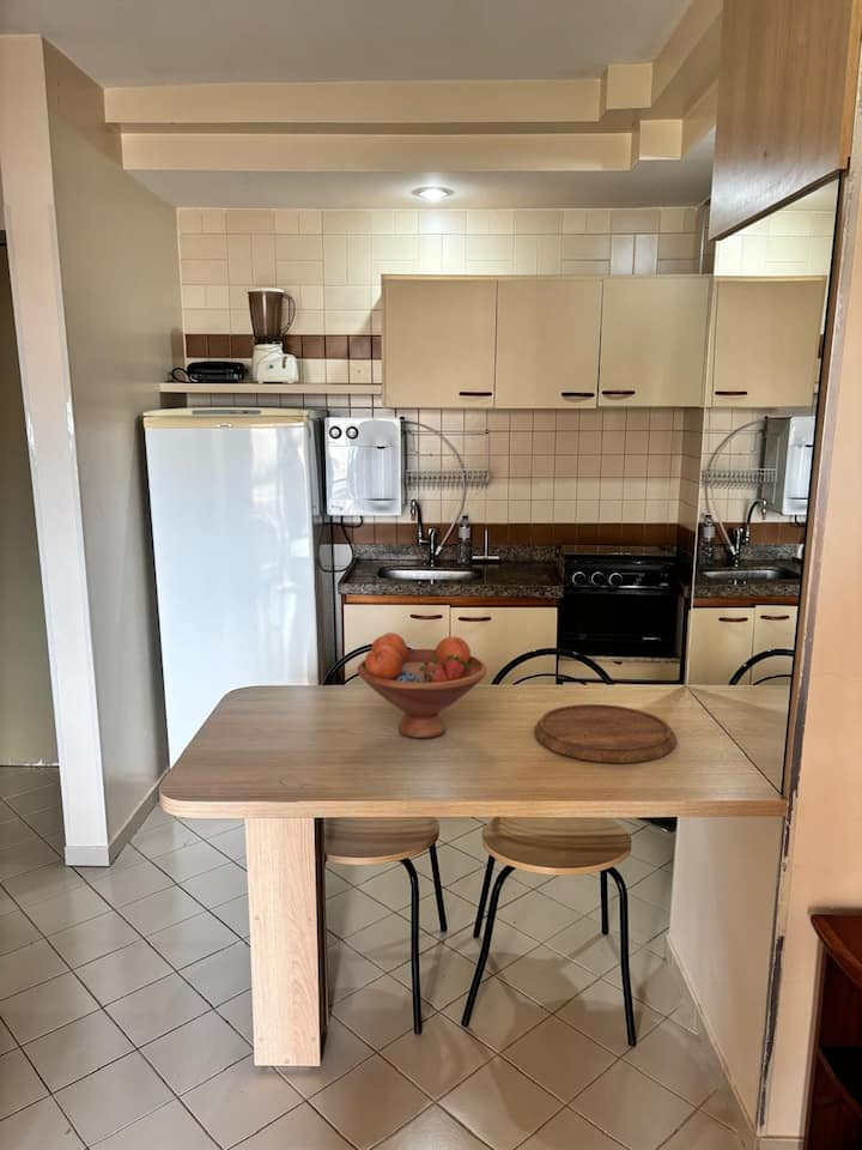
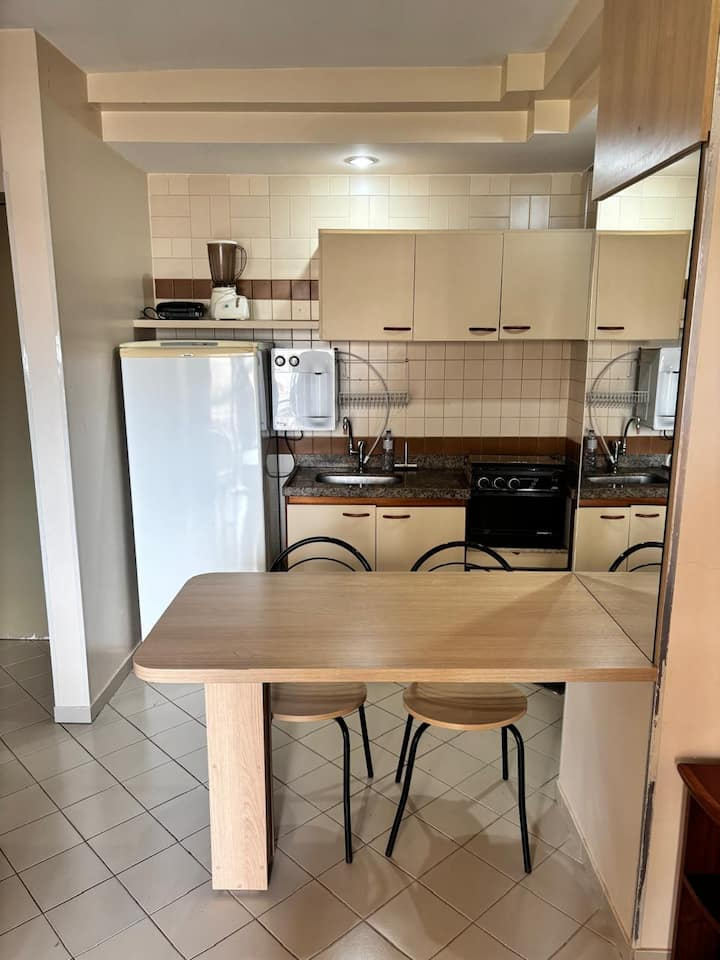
- cutting board [533,703,678,764]
- fruit bowl [357,631,488,739]
